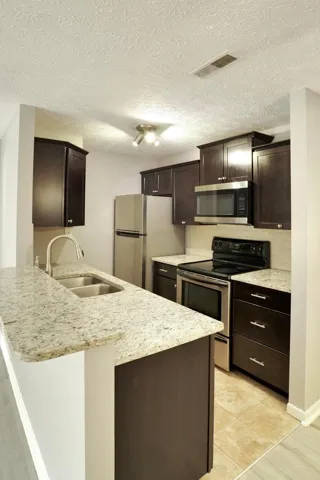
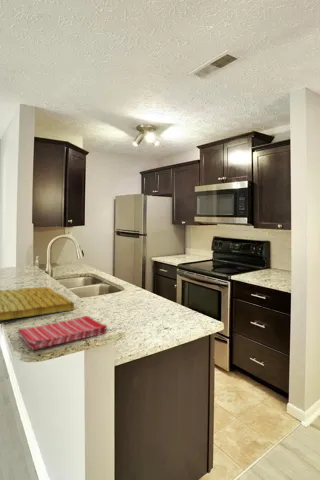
+ dish towel [17,315,108,351]
+ cutting board [0,286,75,321]
